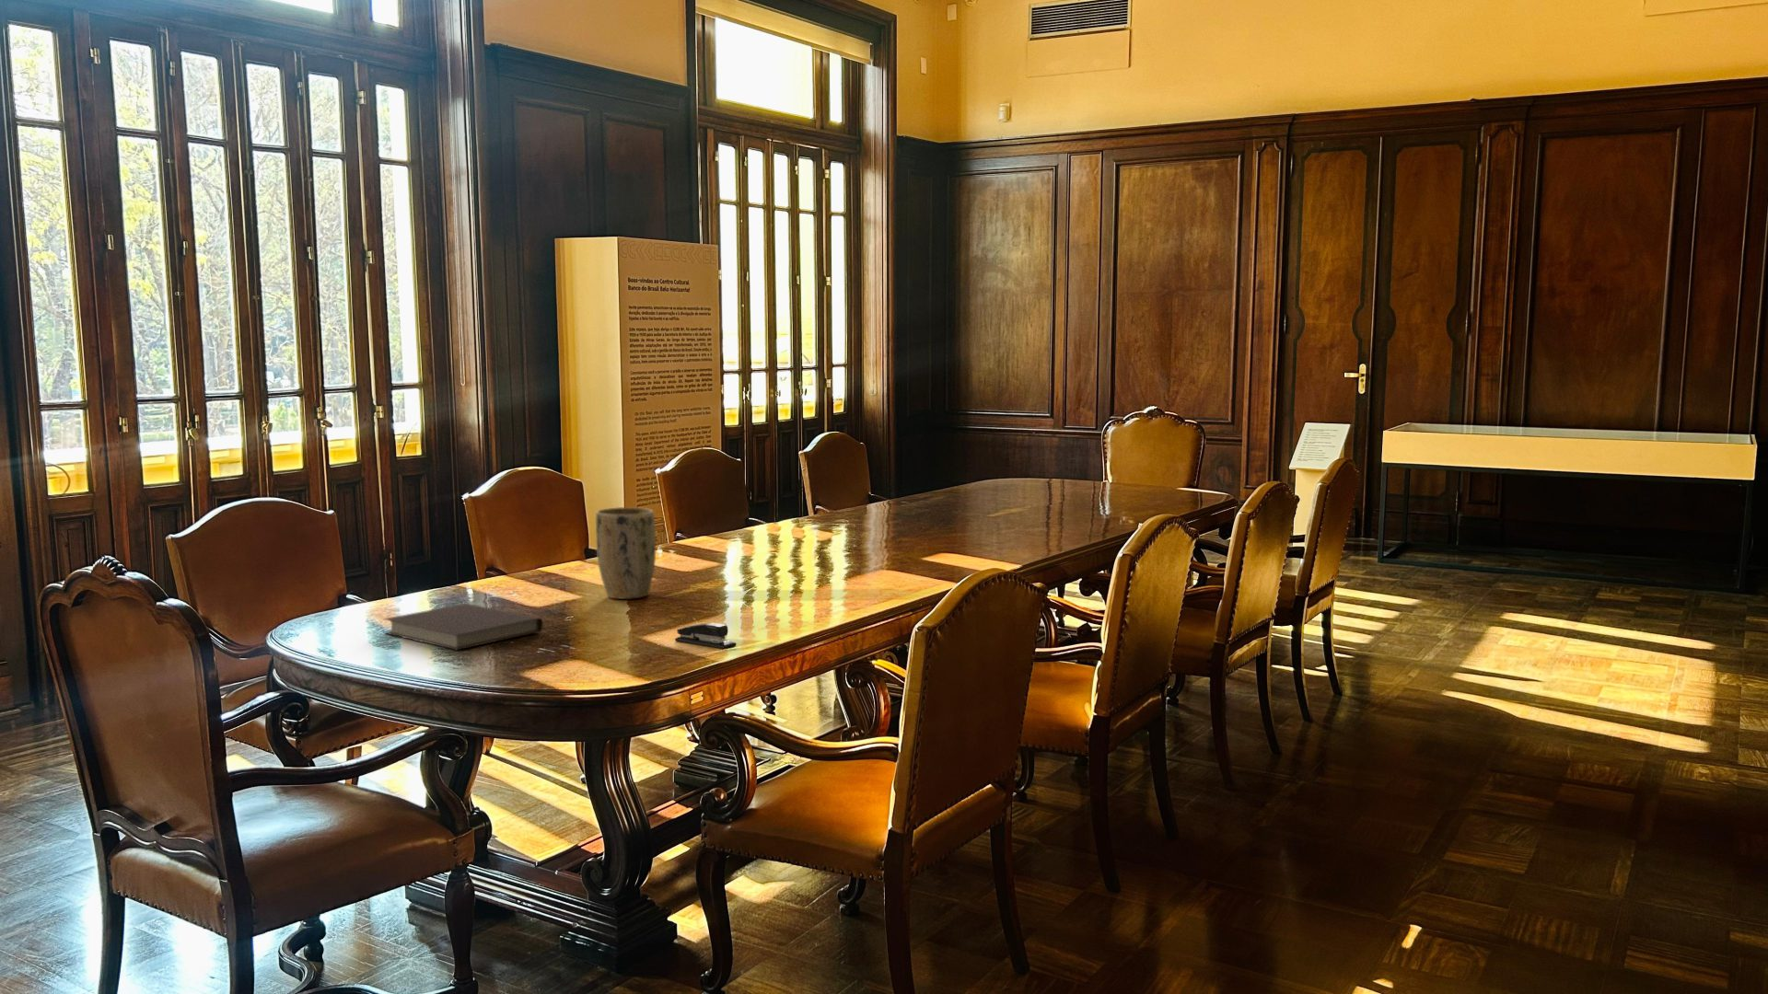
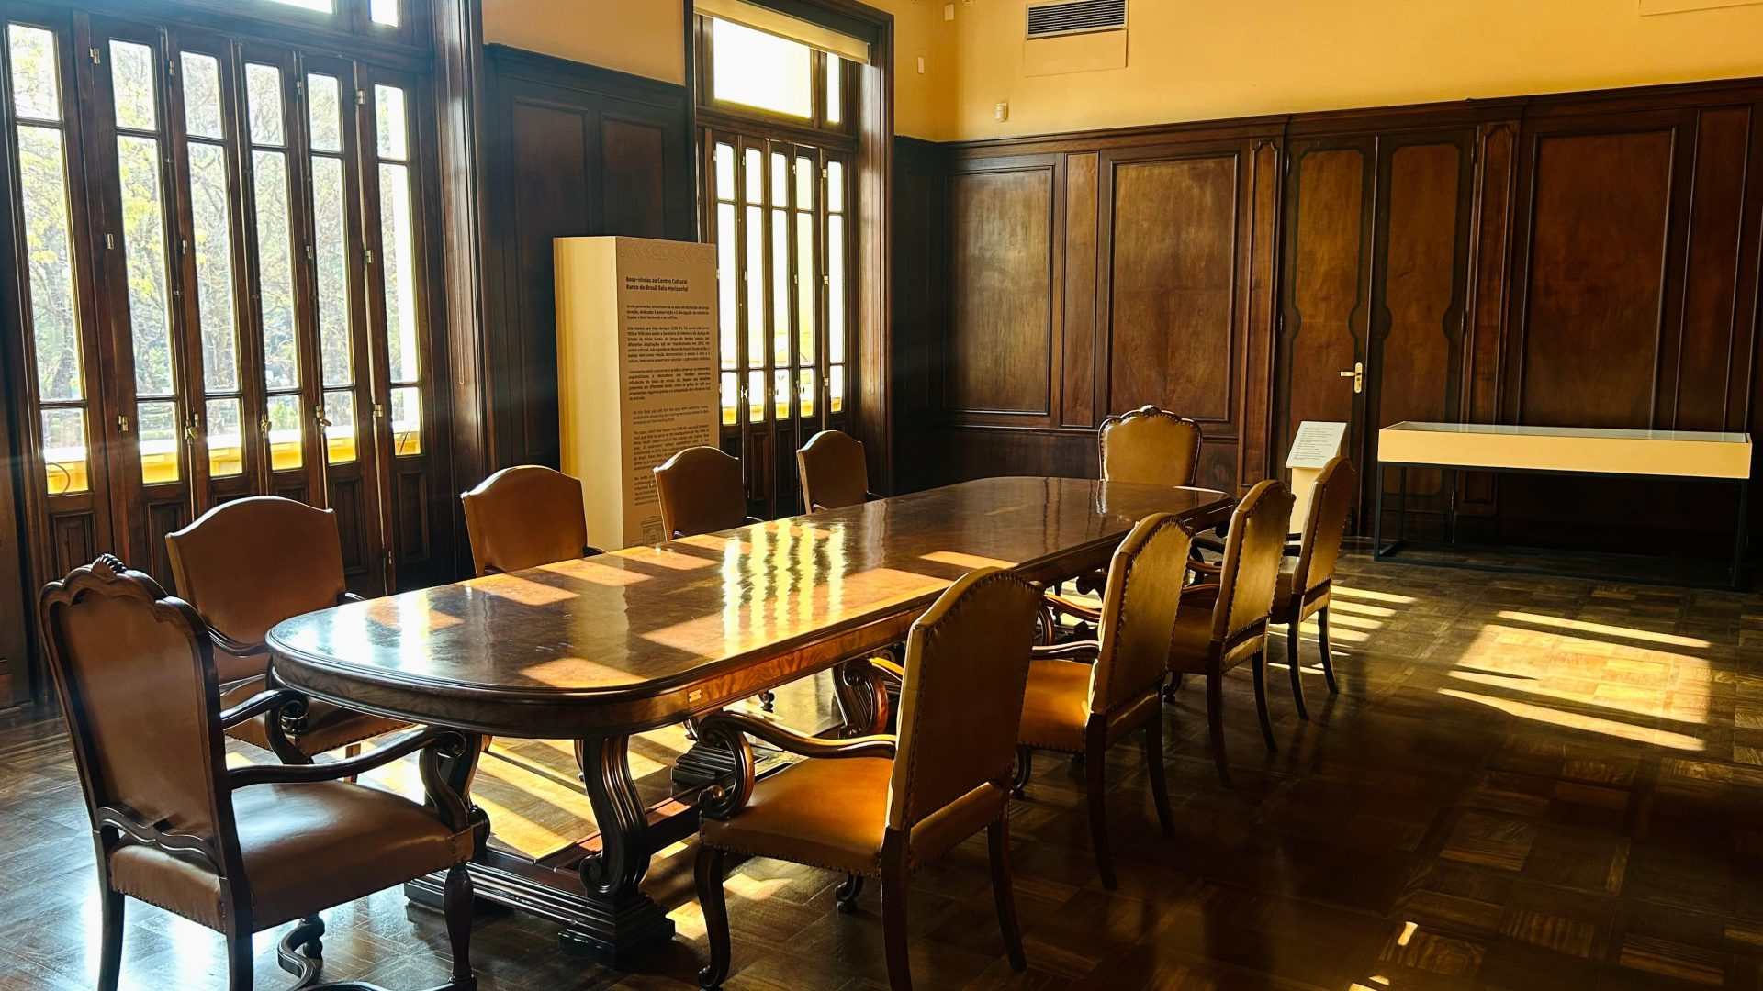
- notebook [382,603,543,651]
- stapler [674,623,737,649]
- plant pot [595,506,657,600]
